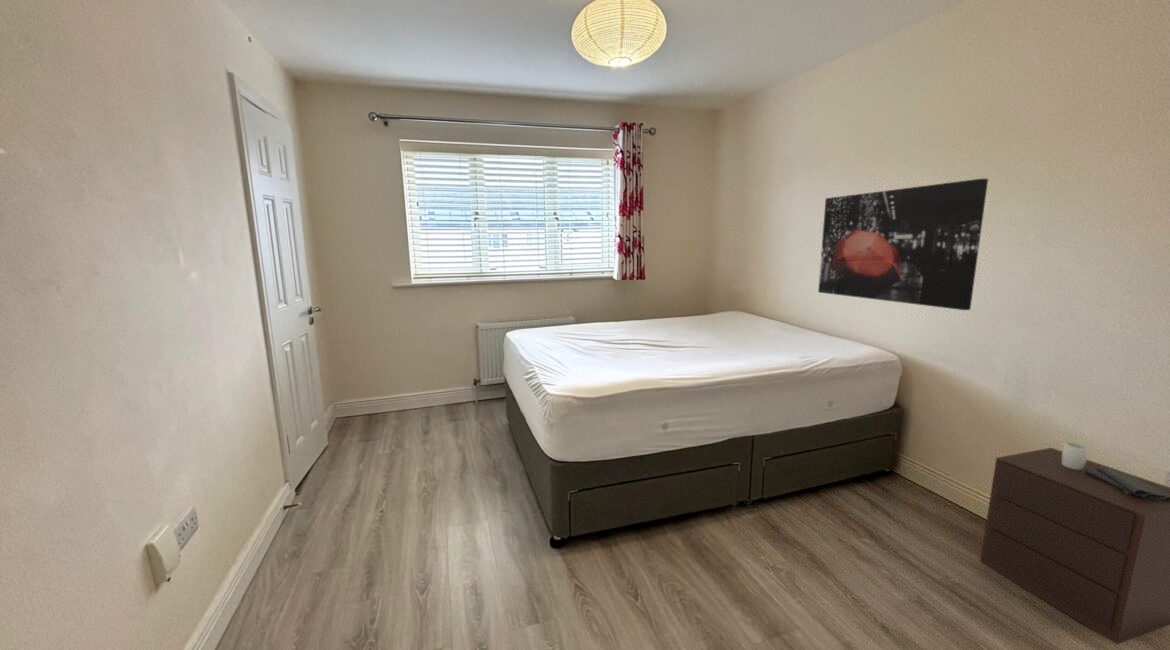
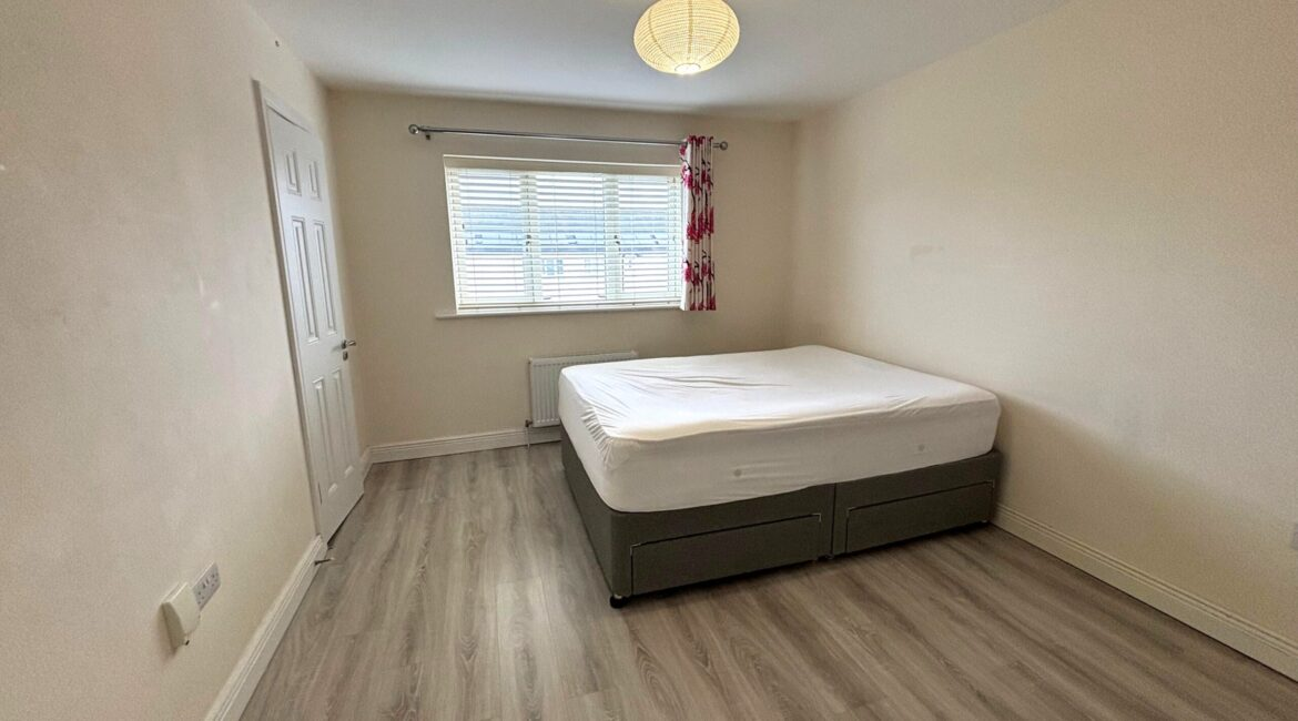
- wall art [817,177,989,311]
- nightstand [979,441,1170,645]
